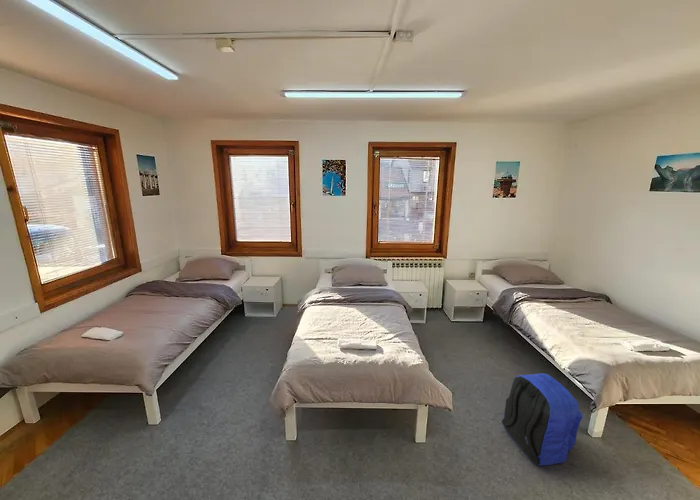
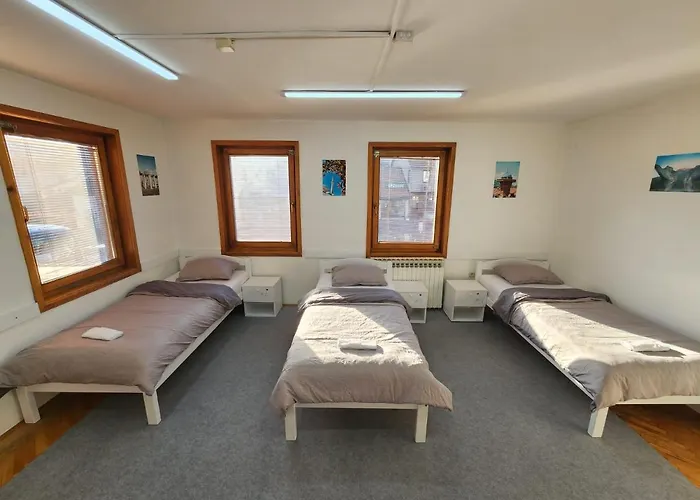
- backpack [501,372,584,467]
